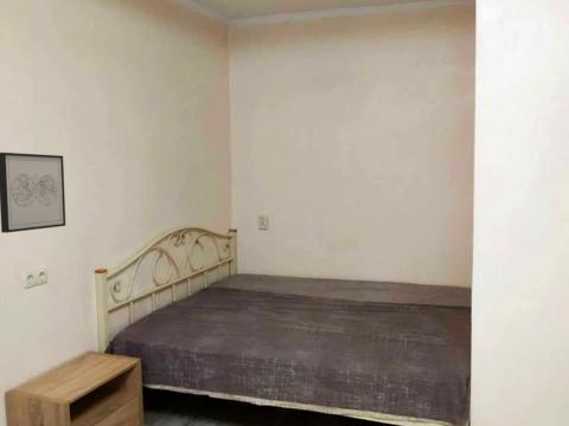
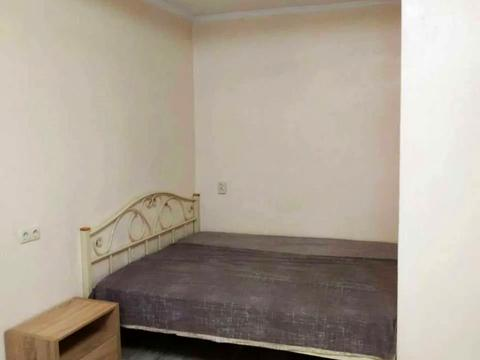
- wall art [0,151,66,234]
